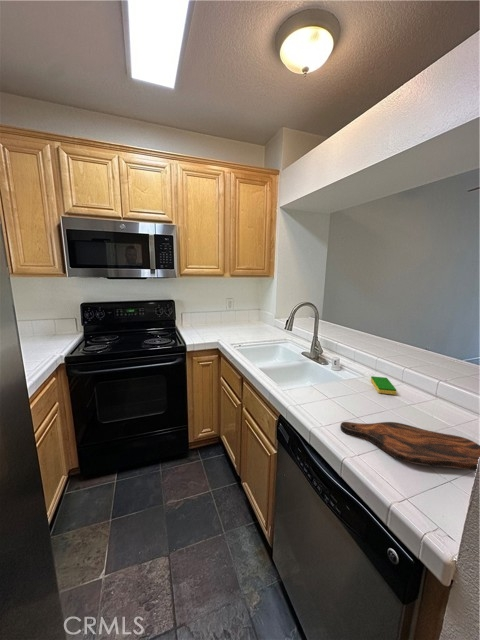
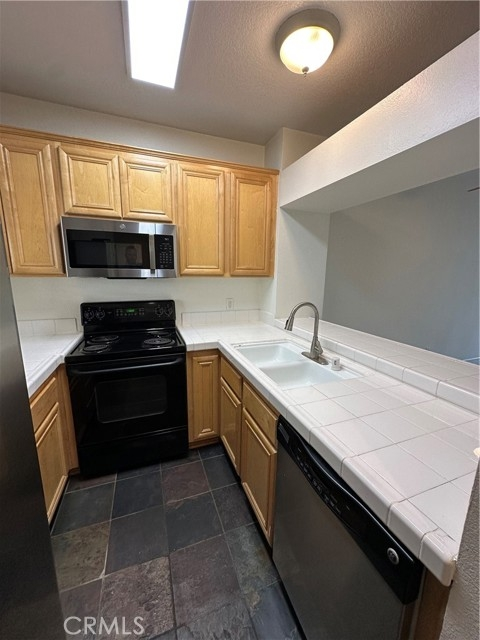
- dish sponge [370,375,397,395]
- cutting board [339,421,480,472]
